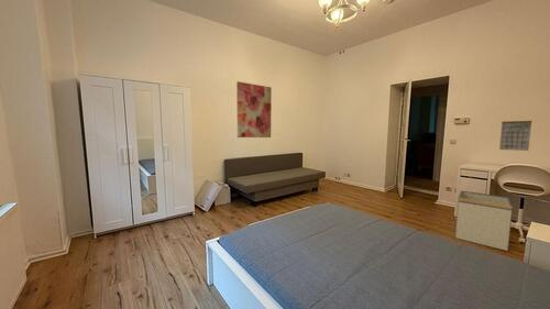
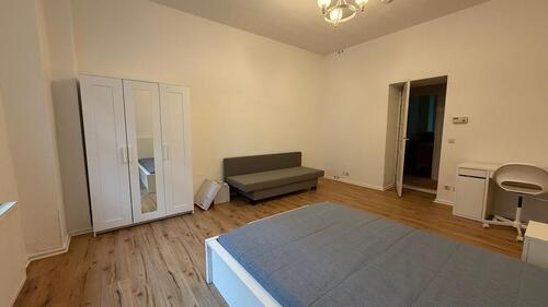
- storage bin [454,190,514,252]
- calendar [498,114,534,152]
- wall art [235,80,273,139]
